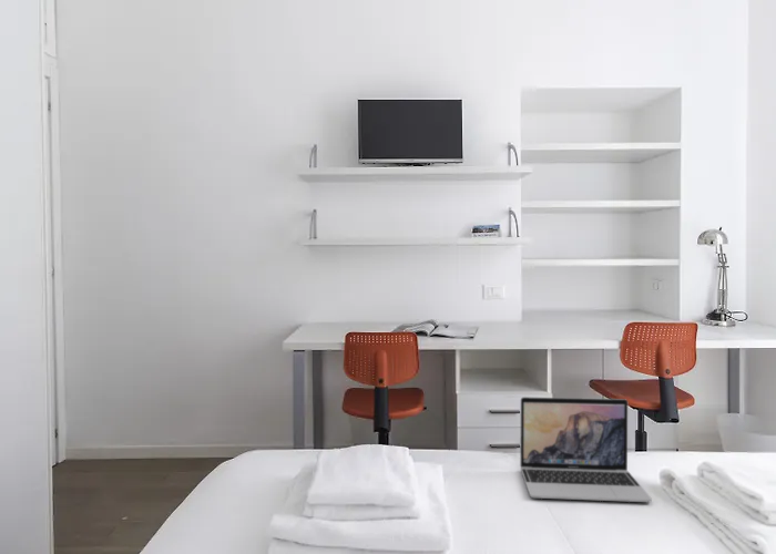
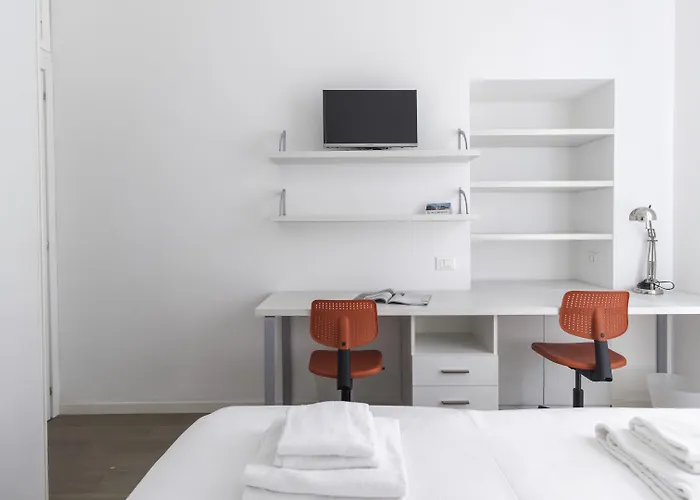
- laptop [519,396,653,503]
